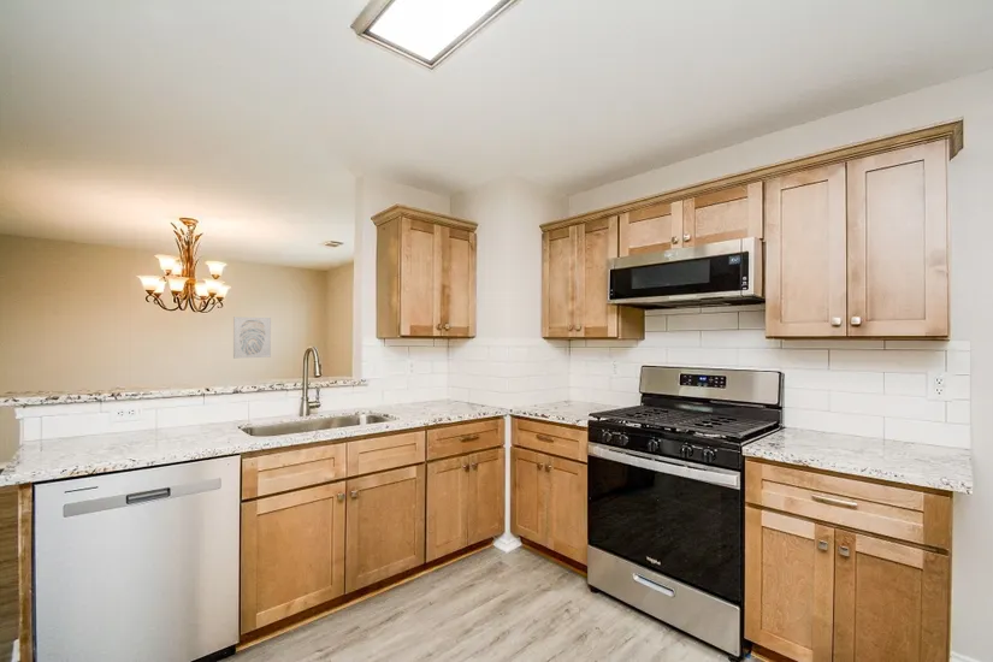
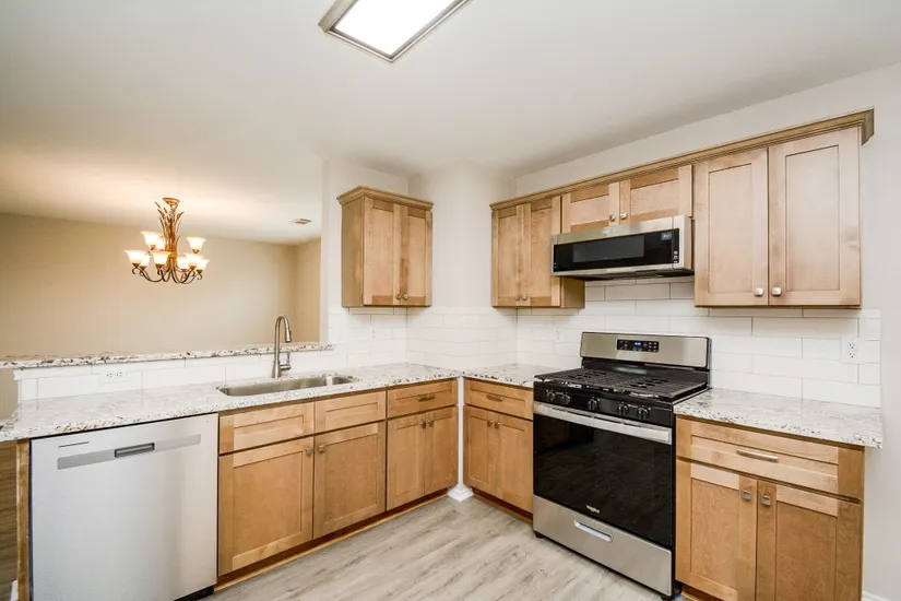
- wall art [232,315,272,360]
